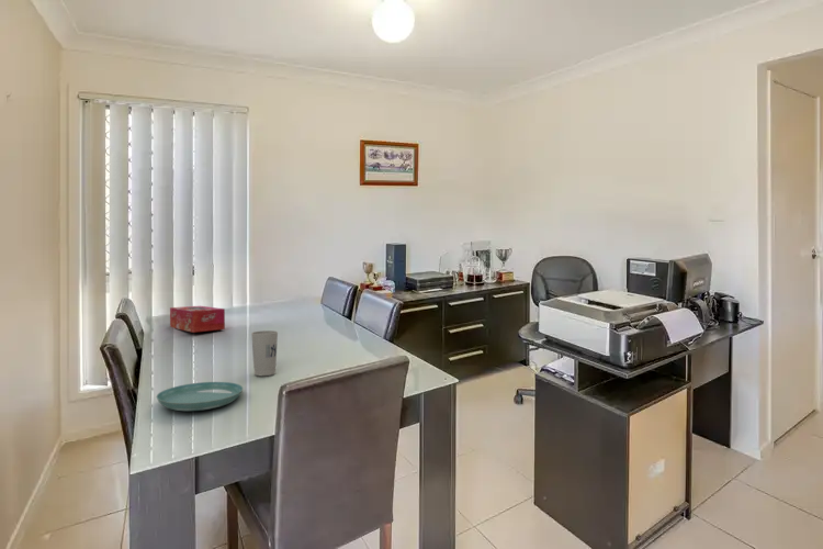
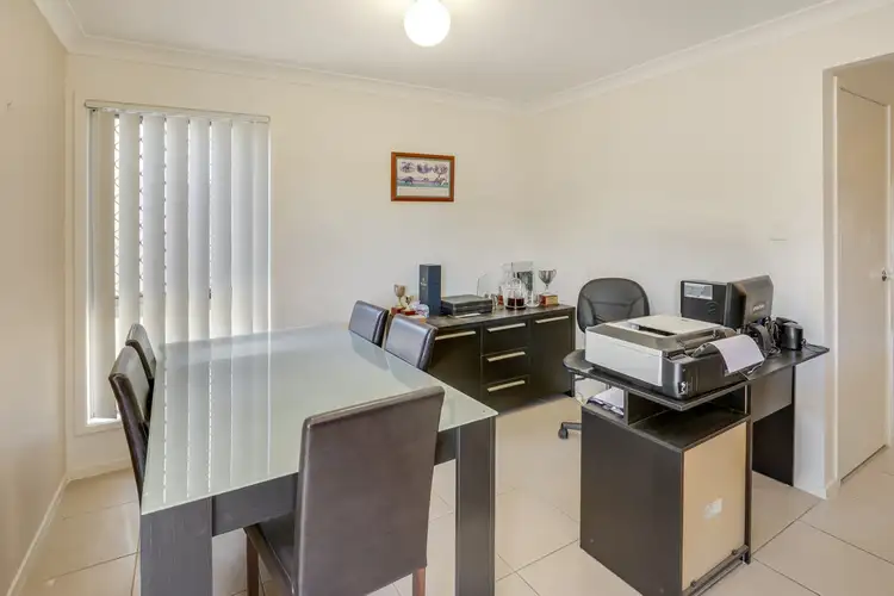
- cup [250,329,279,377]
- tissue box [169,305,226,334]
- saucer [156,381,244,412]
